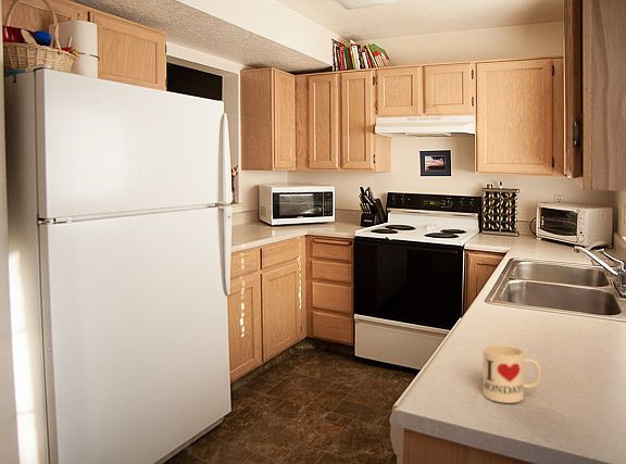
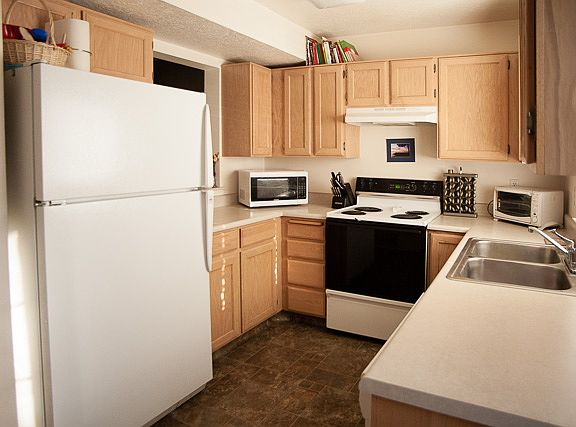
- mug [481,344,542,404]
